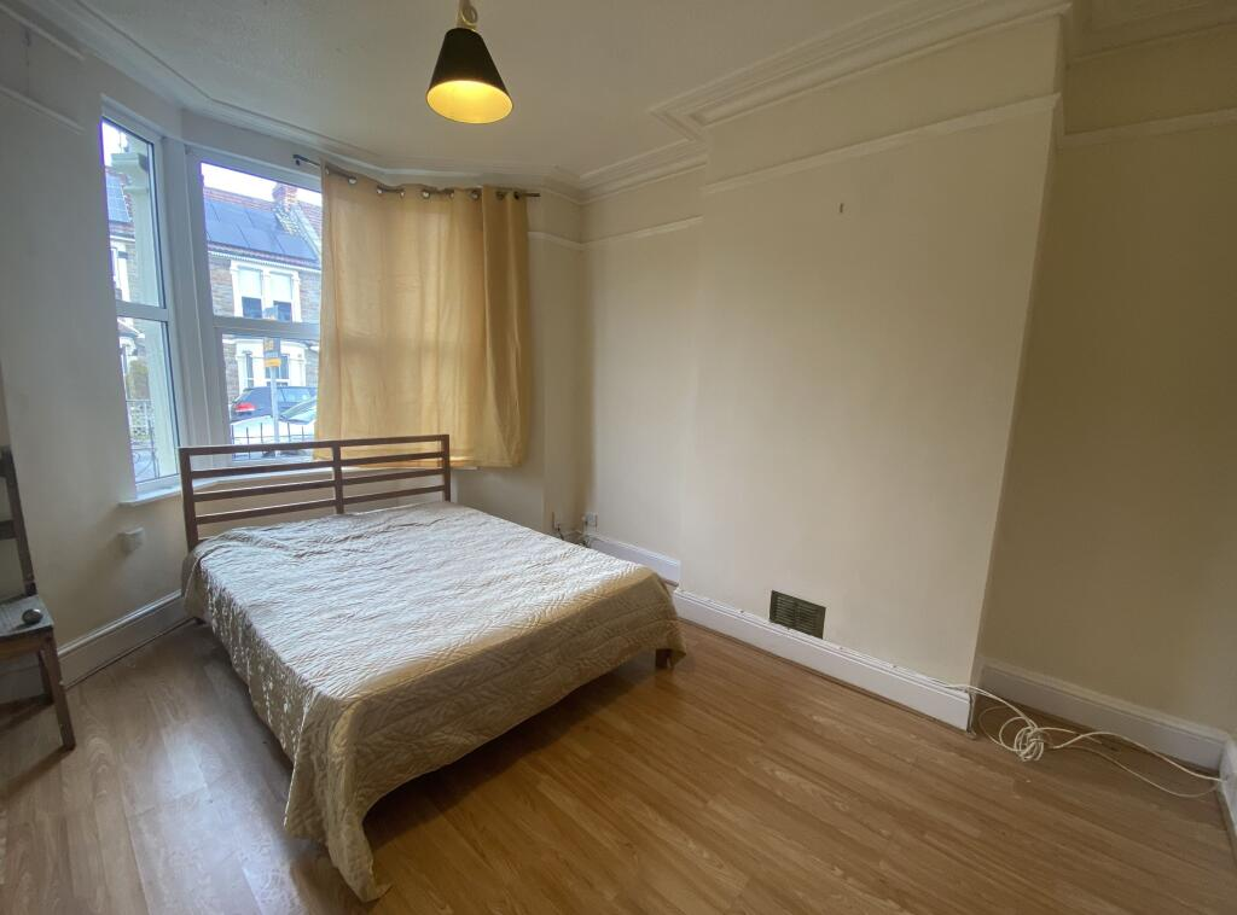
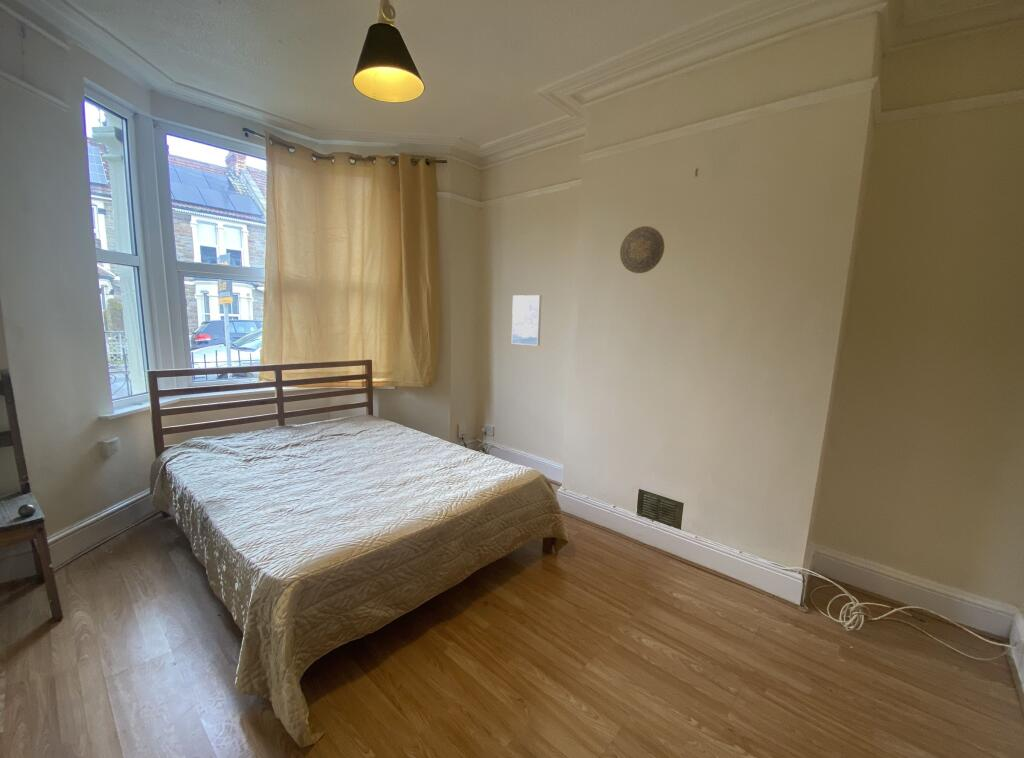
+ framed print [511,294,542,346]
+ decorative plate [619,225,665,274]
